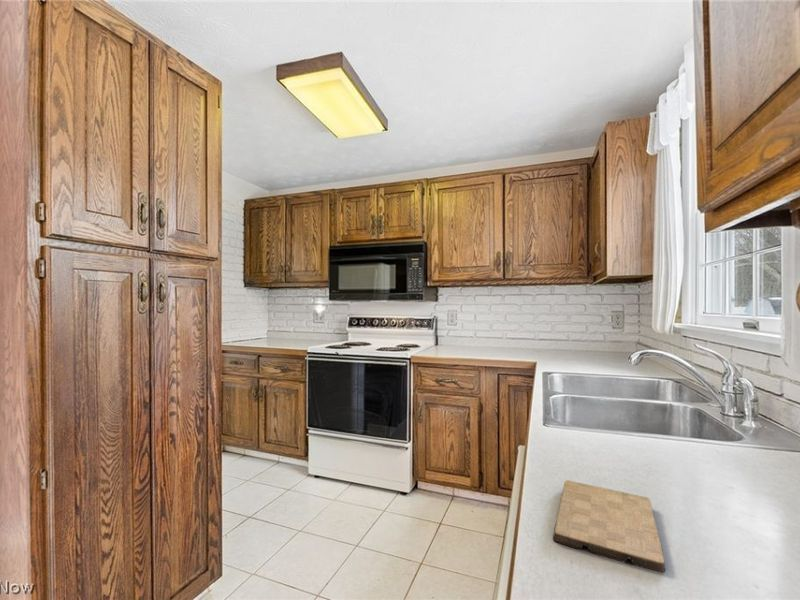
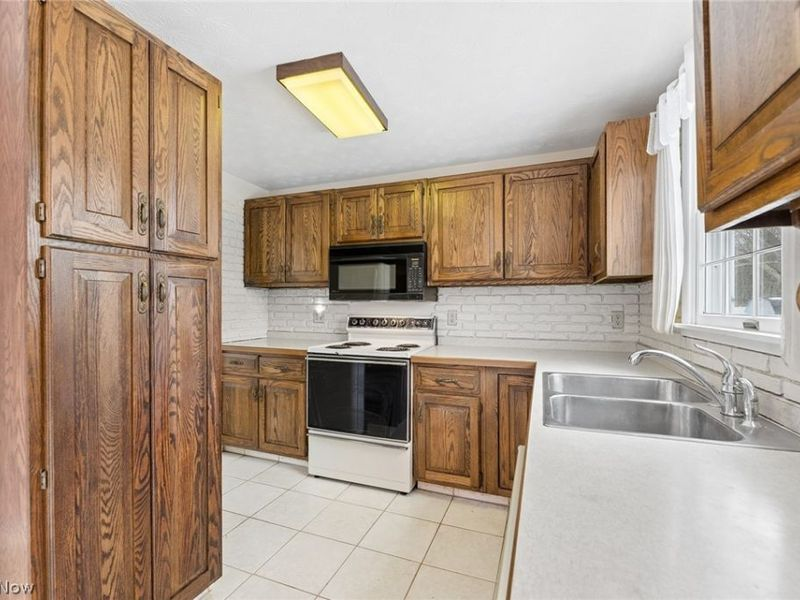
- cutting board [552,479,667,573]
